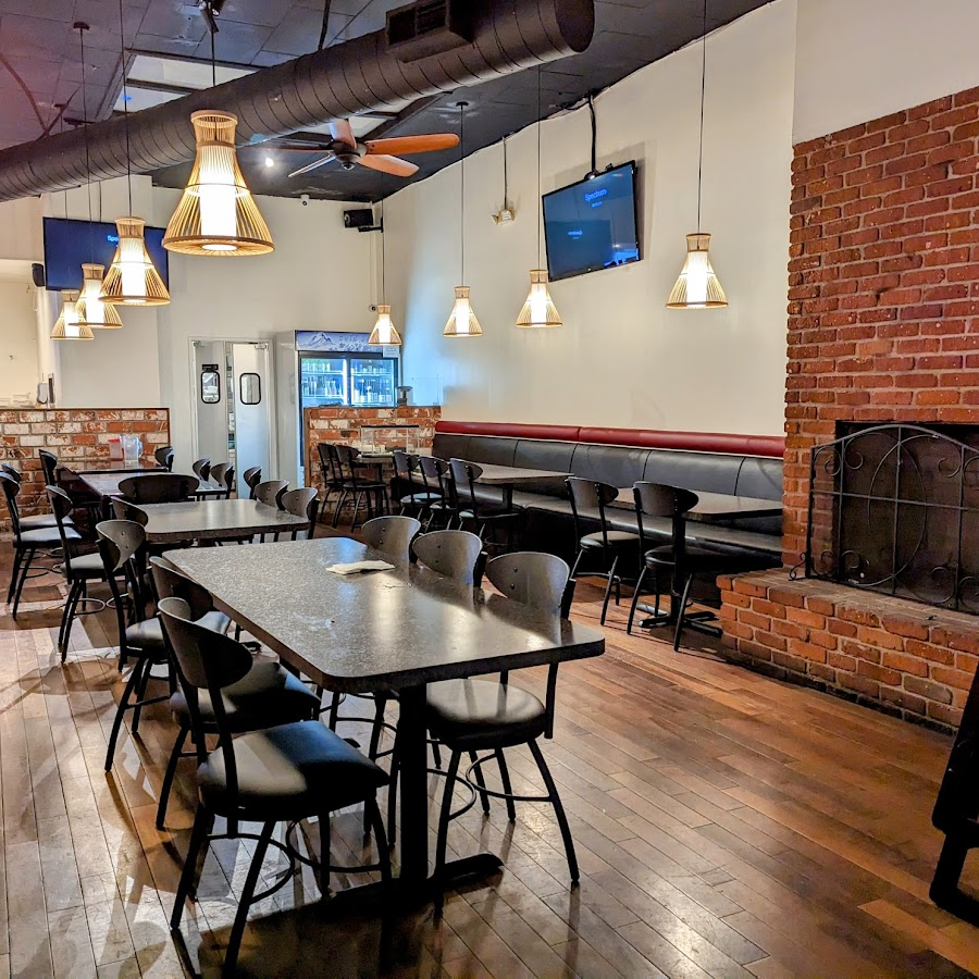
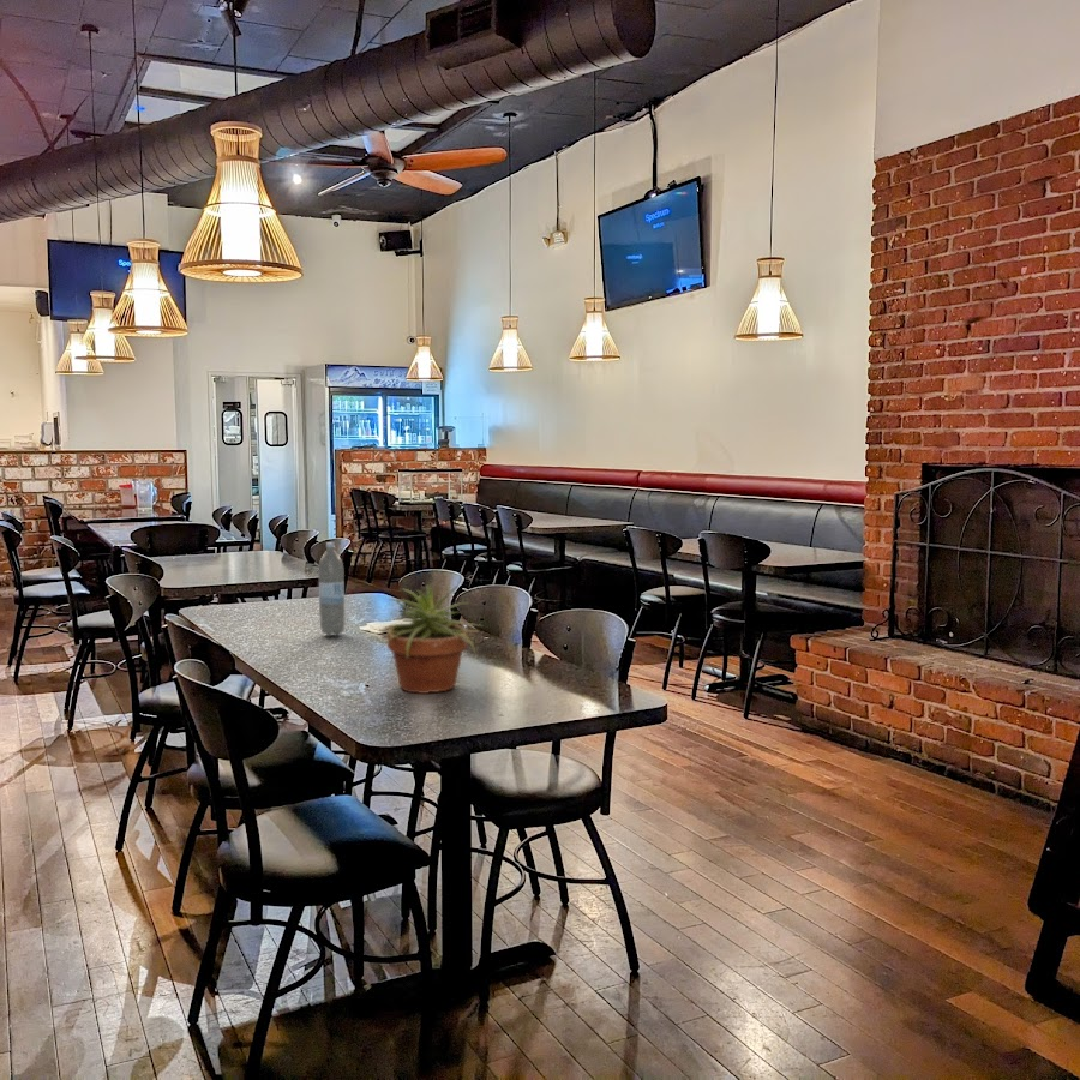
+ water bottle [317,541,346,636]
+ potted plant [377,583,486,695]
